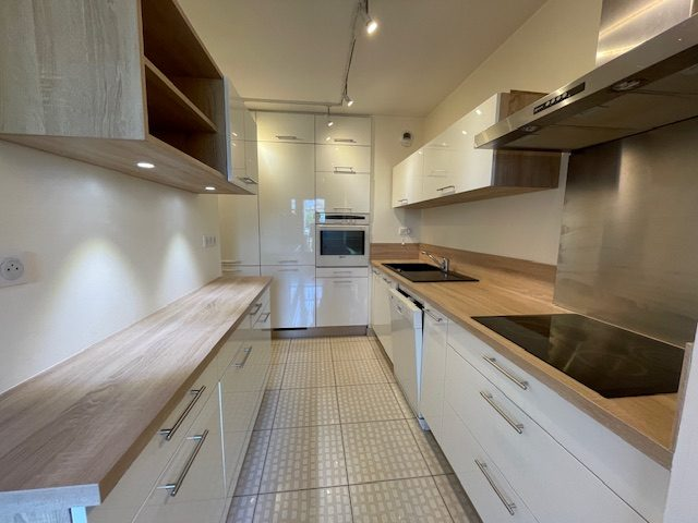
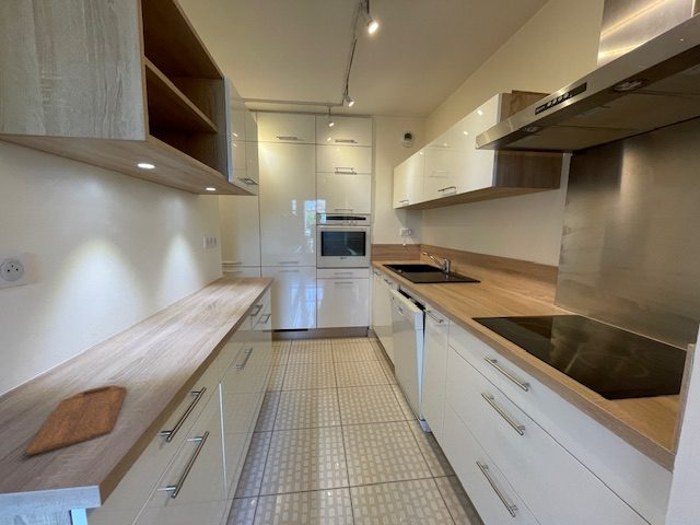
+ cutting board [25,384,128,457]
